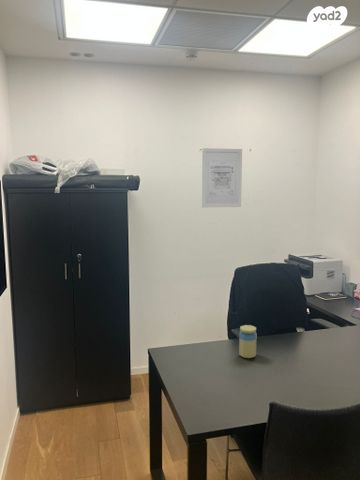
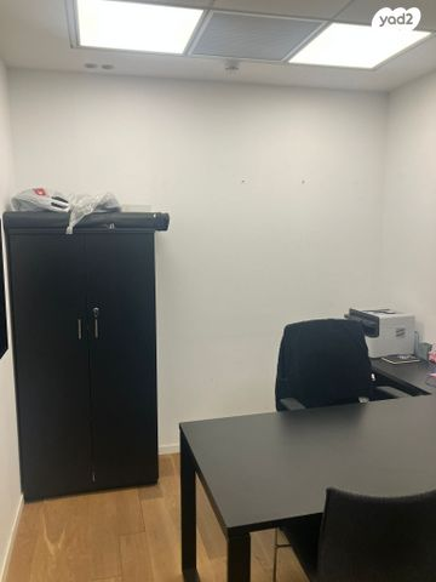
- jar [238,324,258,359]
- wall art [201,147,243,209]
